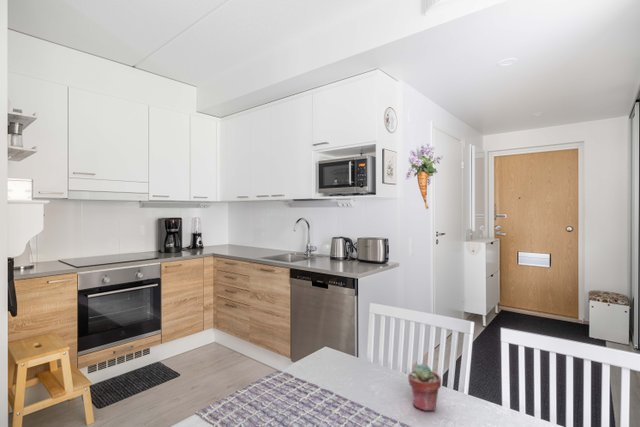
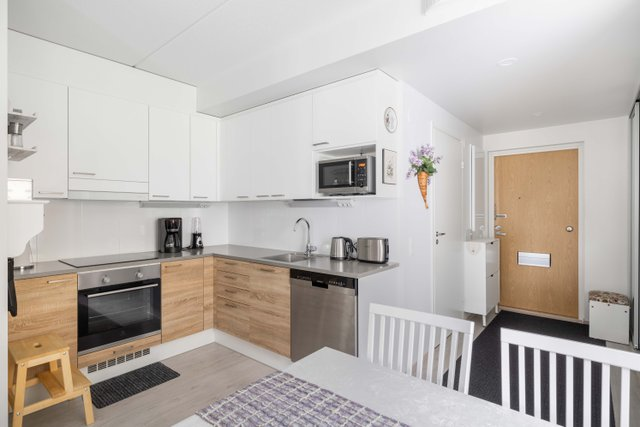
- potted succulent [407,363,442,412]
